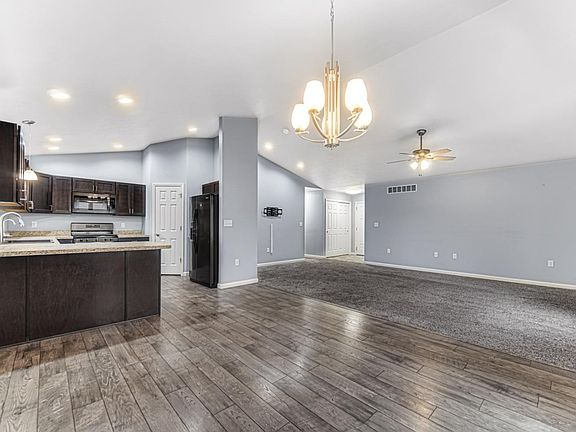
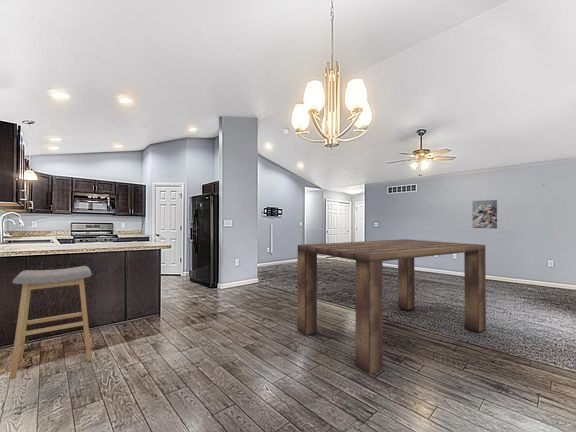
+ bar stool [8,265,93,381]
+ wall art [471,199,498,230]
+ dining table [296,238,487,375]
